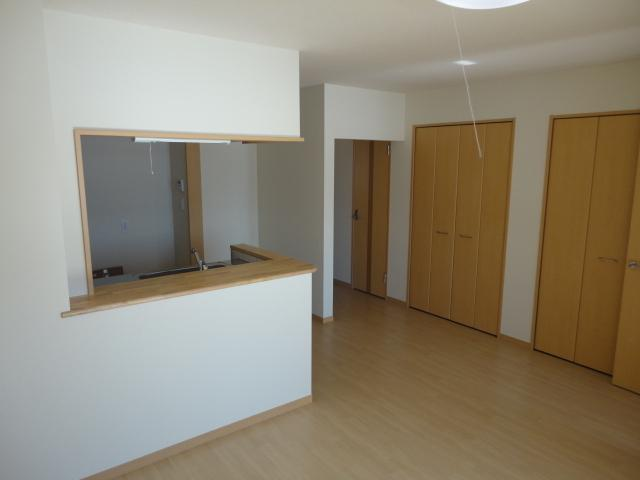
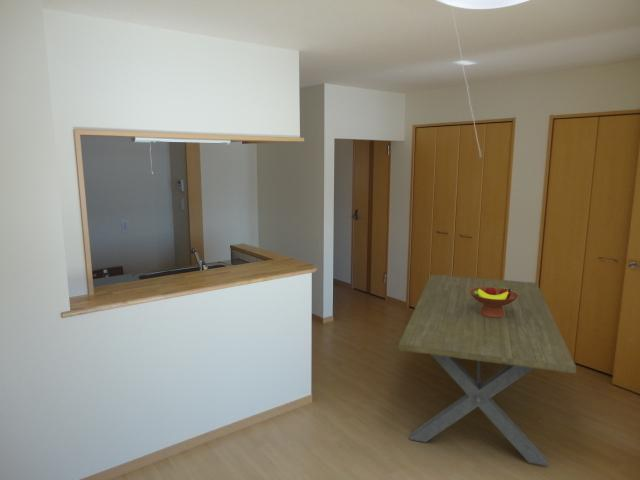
+ fruit bowl [469,286,519,318]
+ dining table [397,274,577,467]
